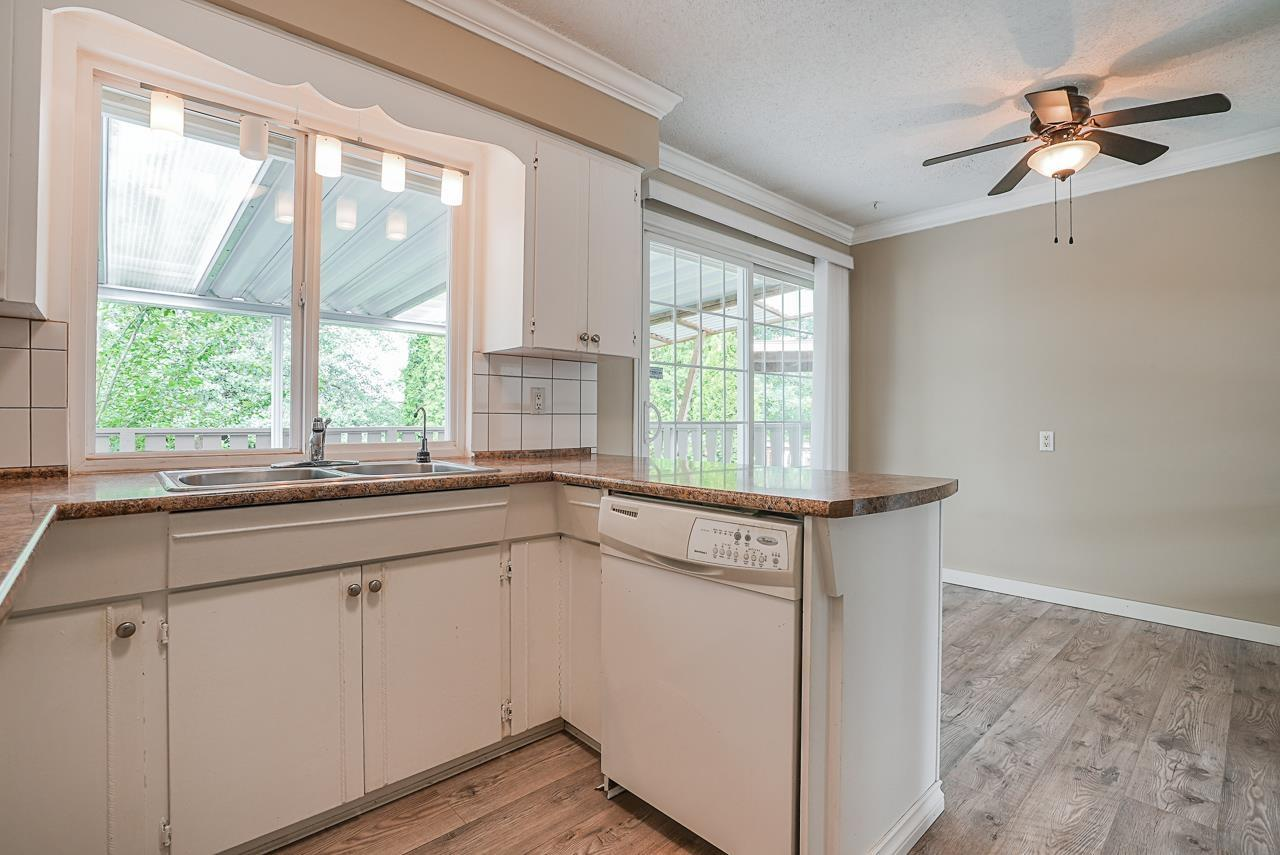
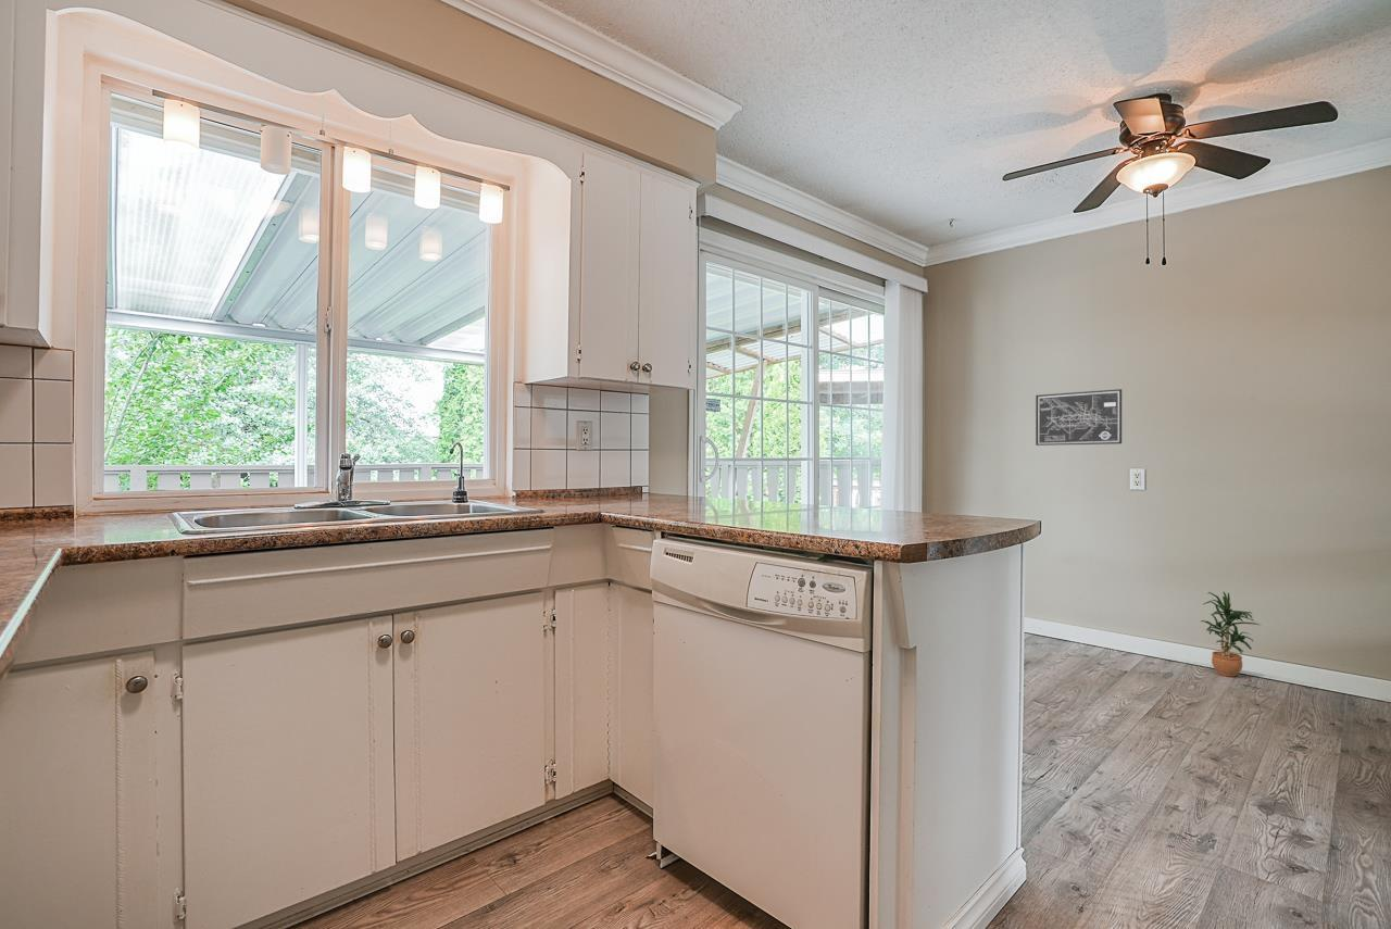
+ potted plant [1201,591,1263,678]
+ wall art [1035,388,1123,447]
